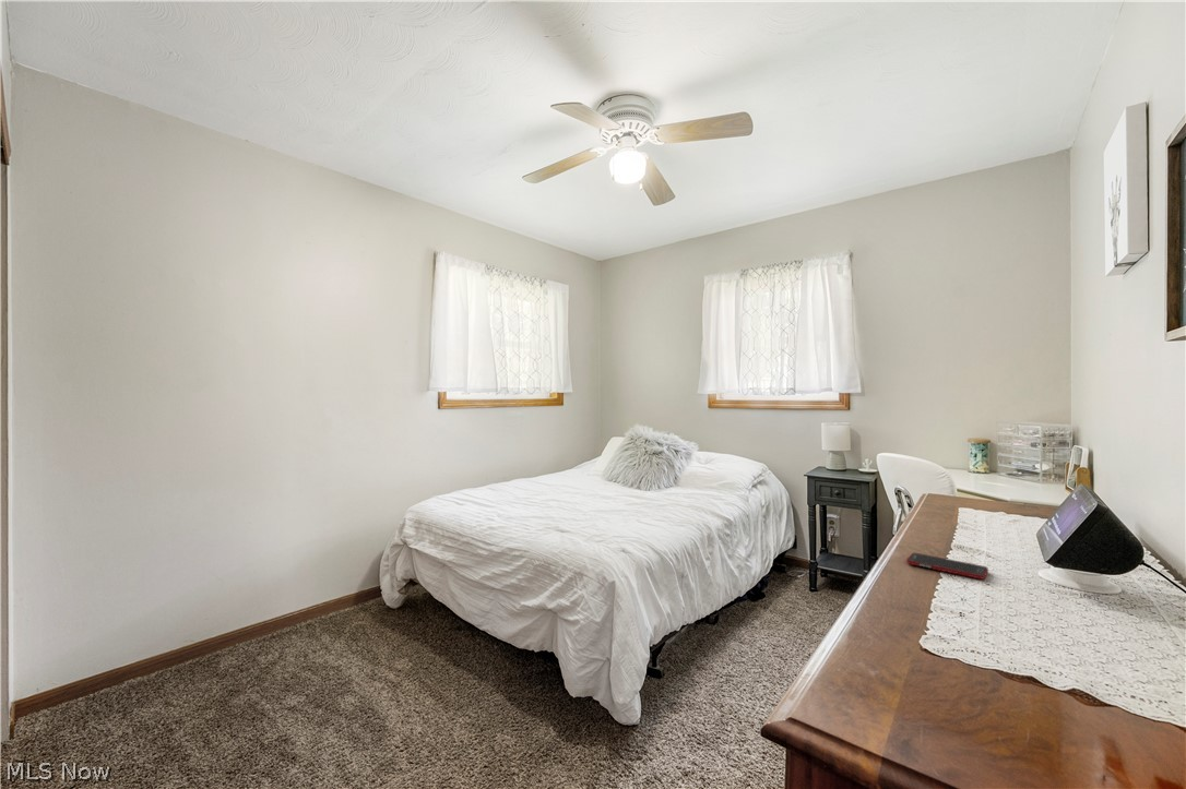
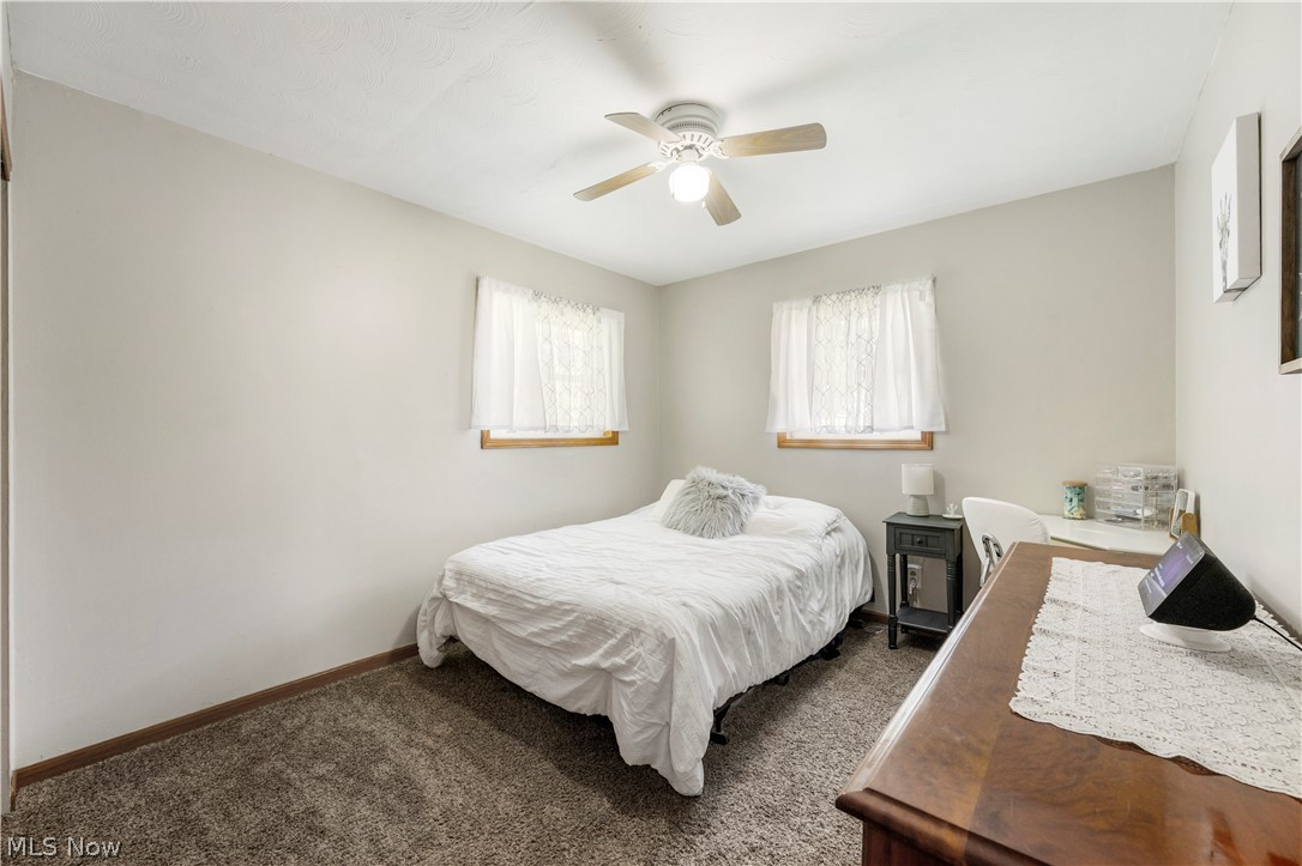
- cell phone [905,552,989,581]
